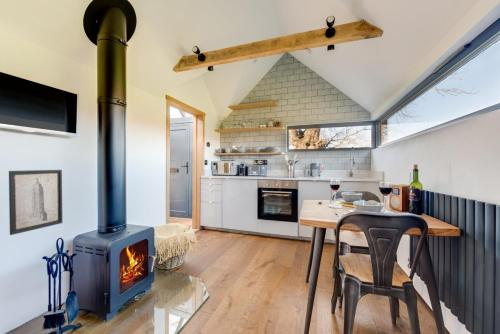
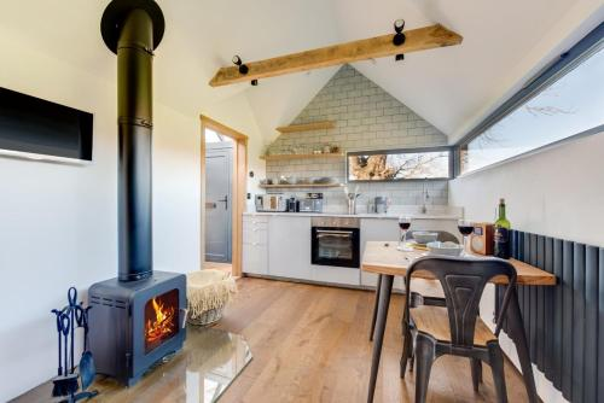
- wall art [8,169,63,236]
